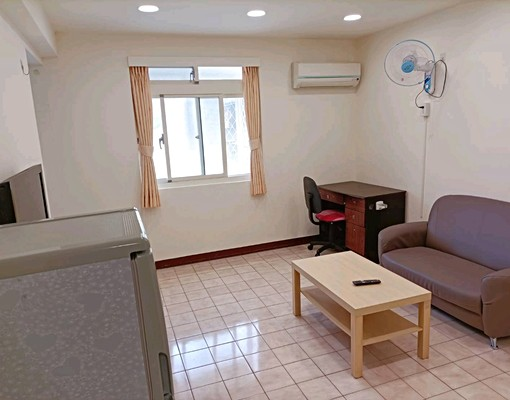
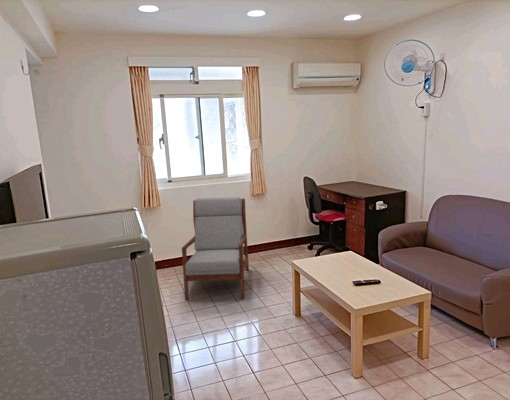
+ armchair [181,195,250,301]
